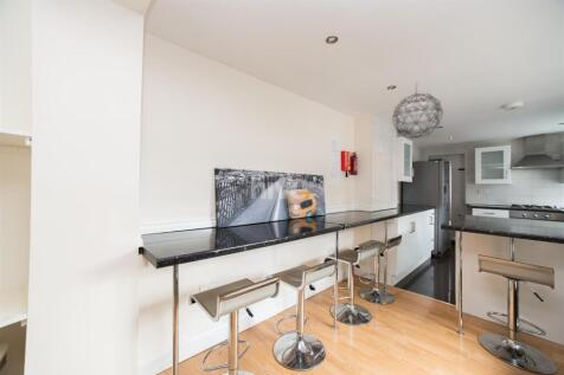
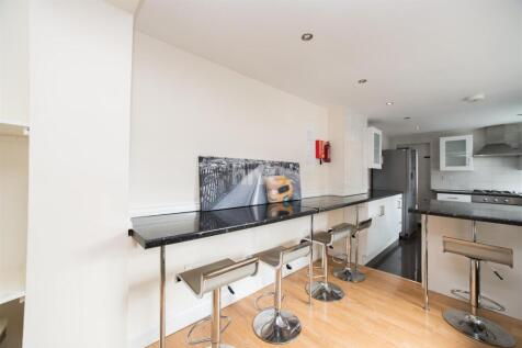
- pendant light [391,82,444,140]
